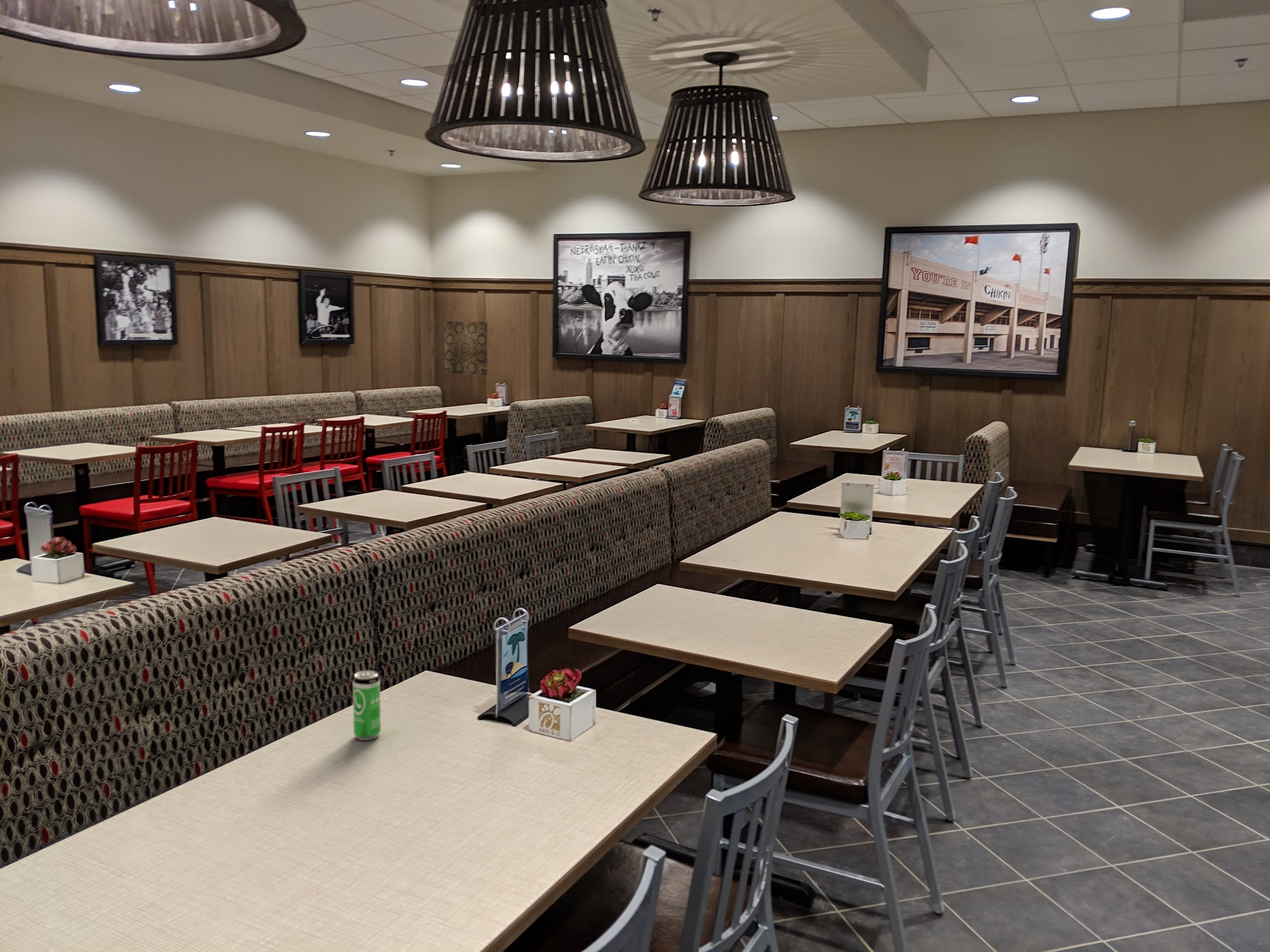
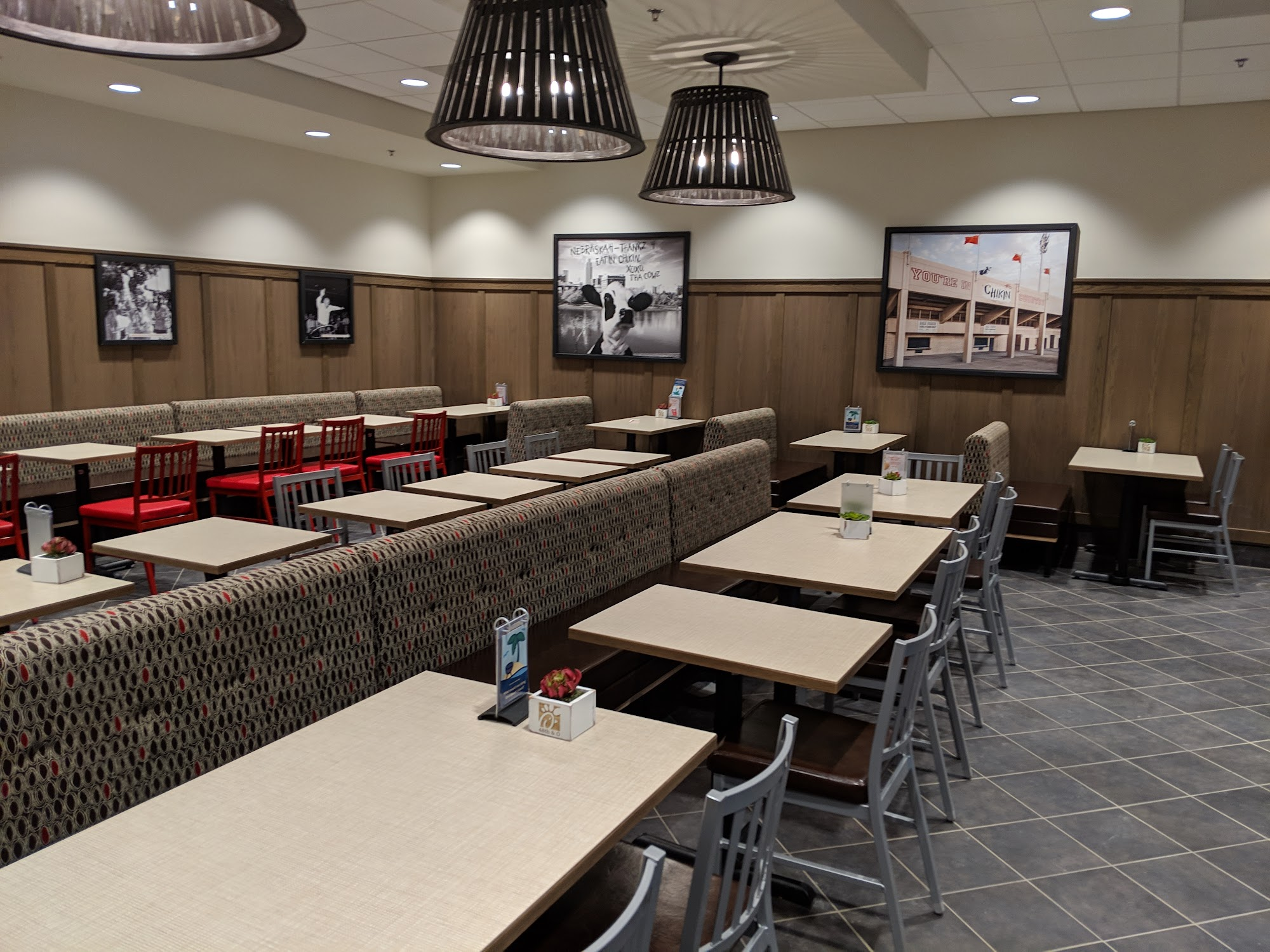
- wall art [444,321,489,376]
- beverage can [352,670,382,741]
